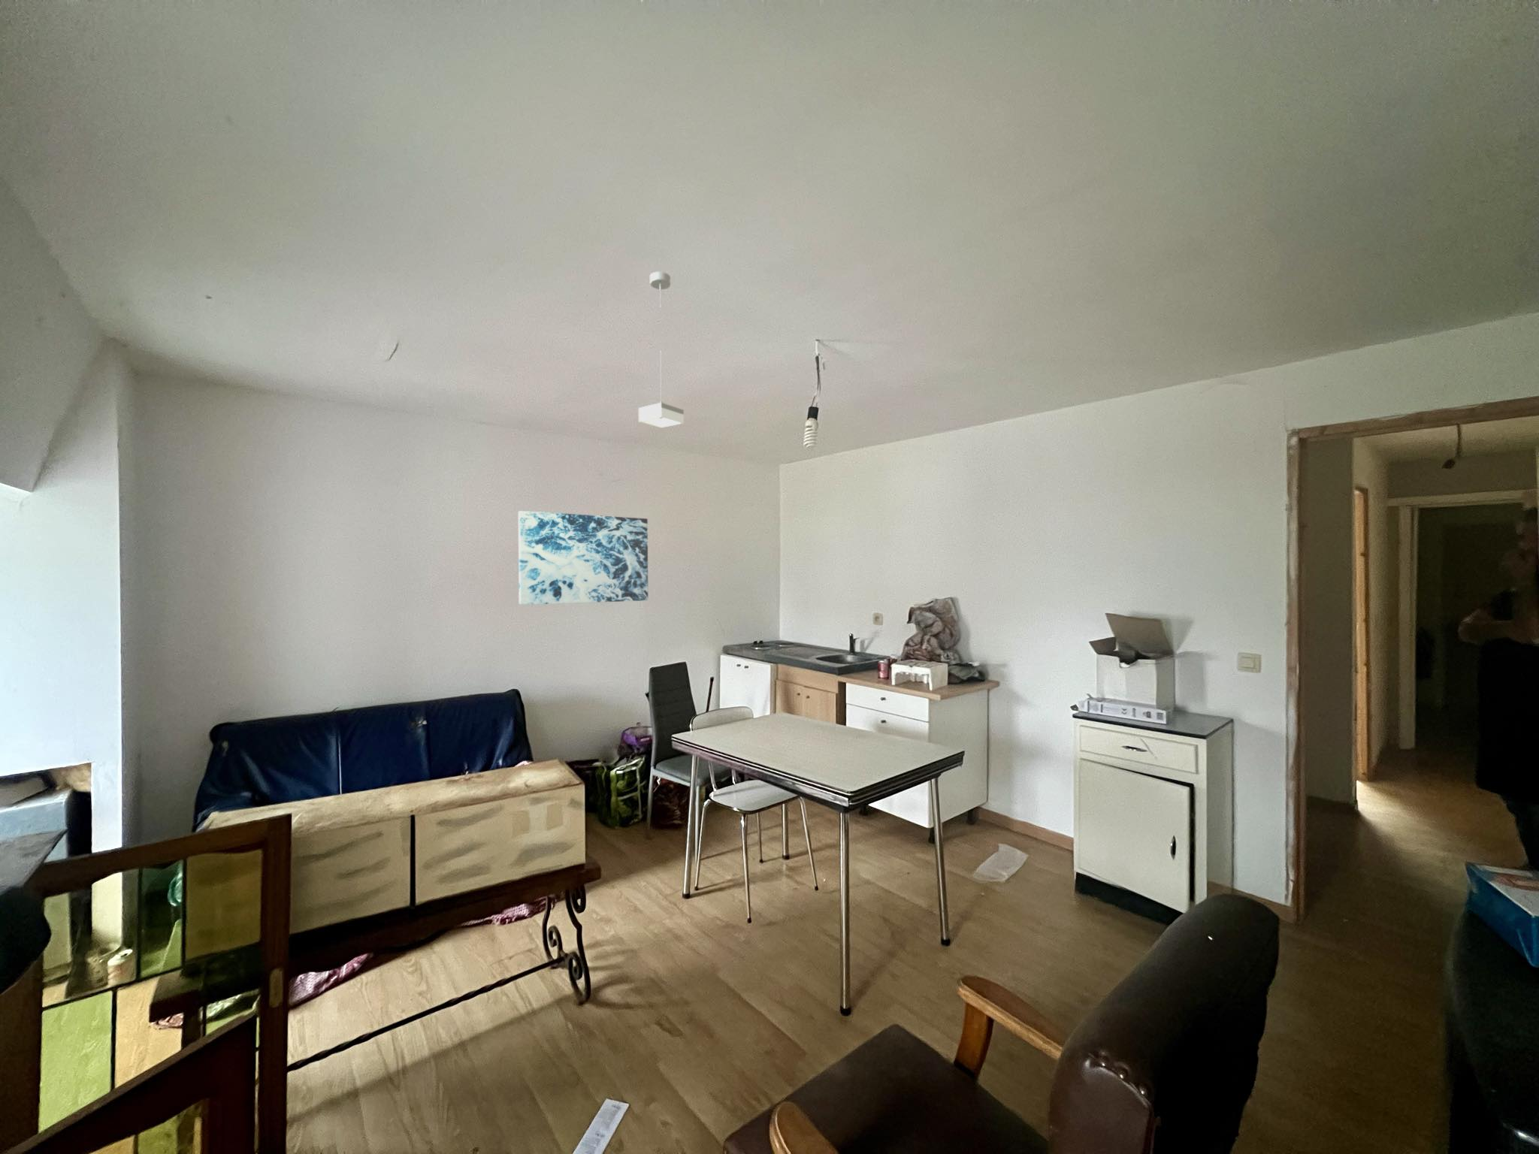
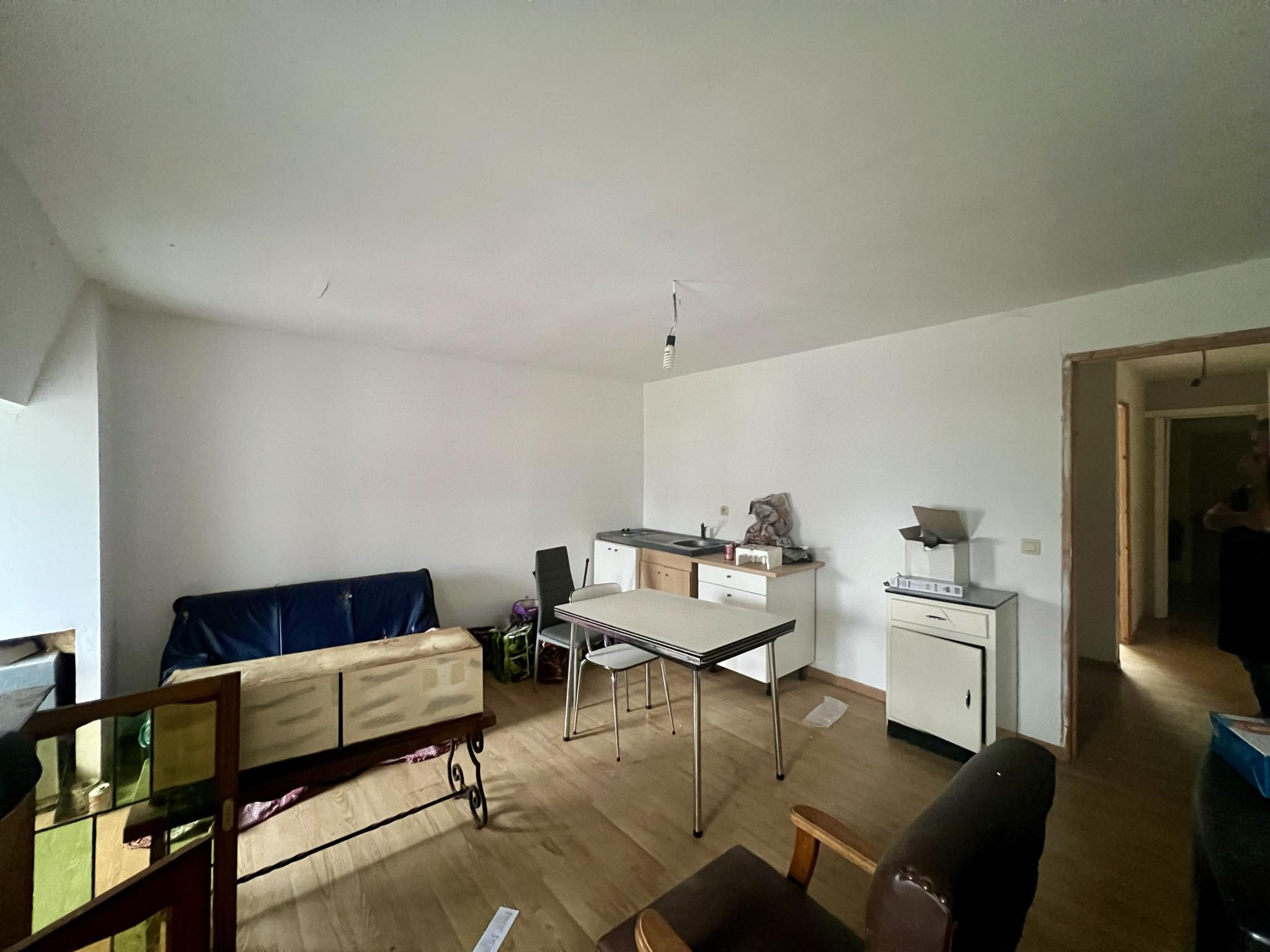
- wall art [517,510,648,606]
- pendant lamp [637,272,685,429]
